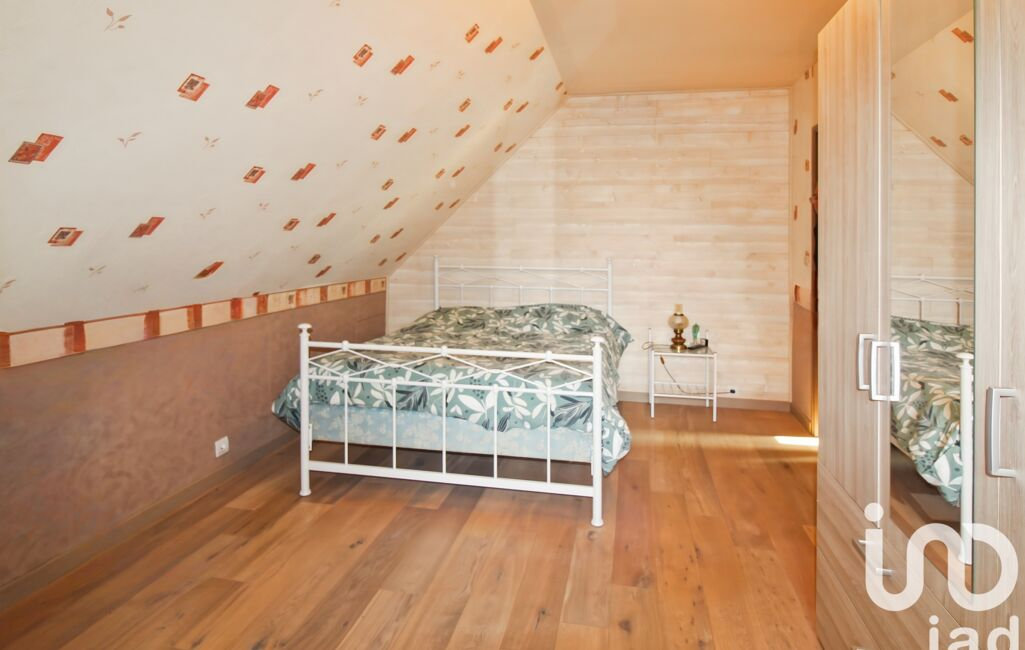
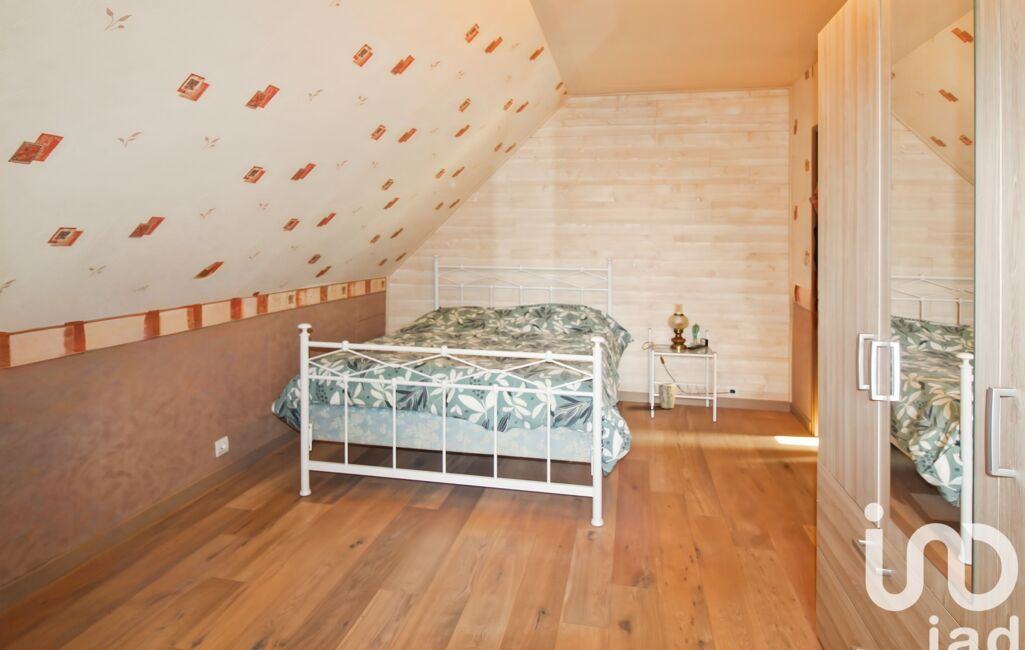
+ plant pot [658,382,676,409]
